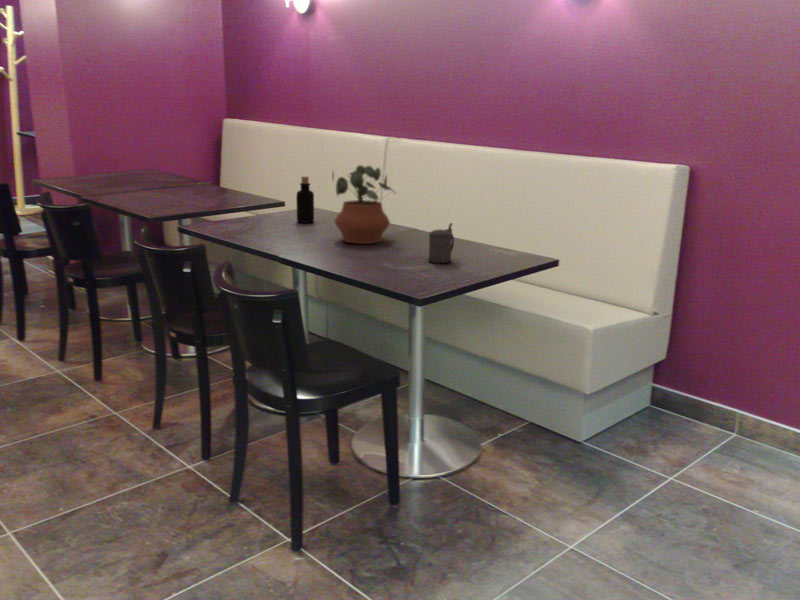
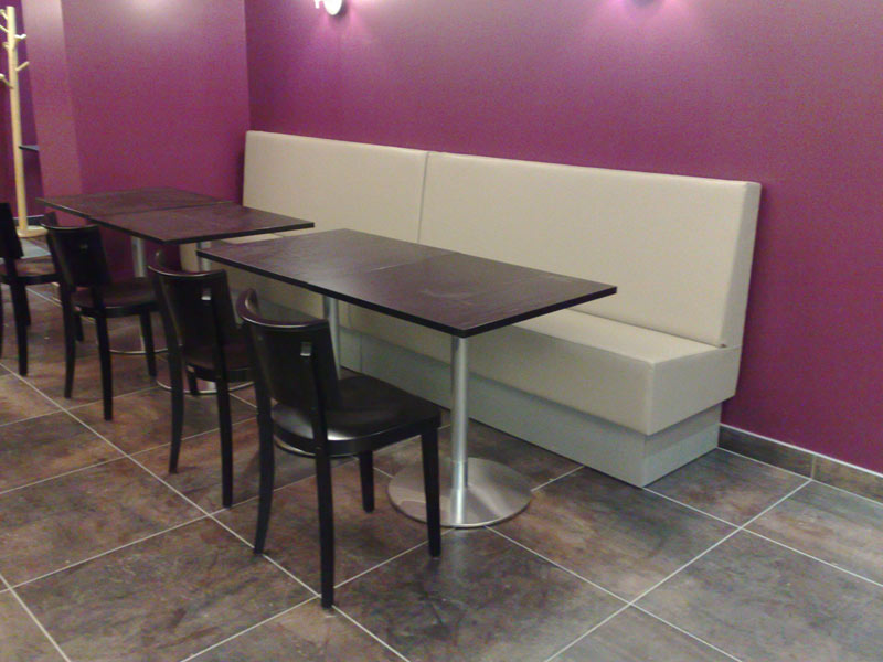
- bottle [295,176,315,224]
- beer stein [427,222,455,264]
- potted plant [331,164,398,245]
